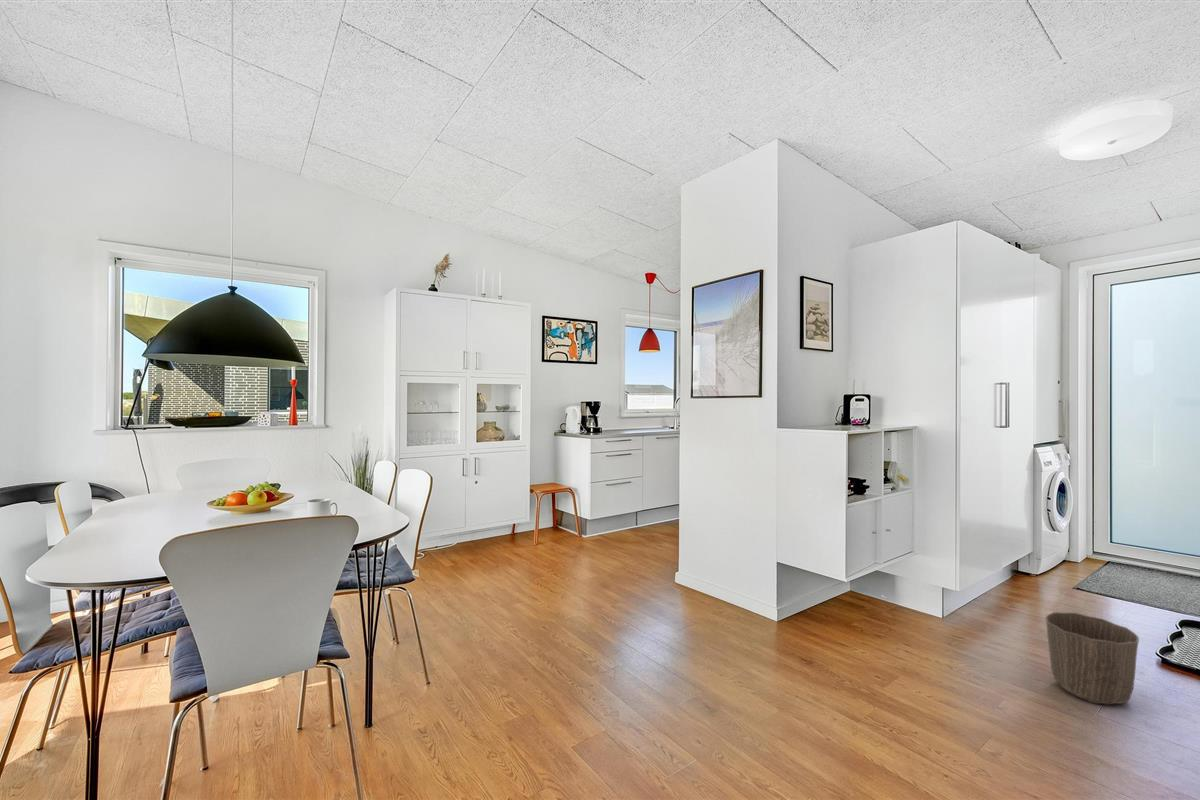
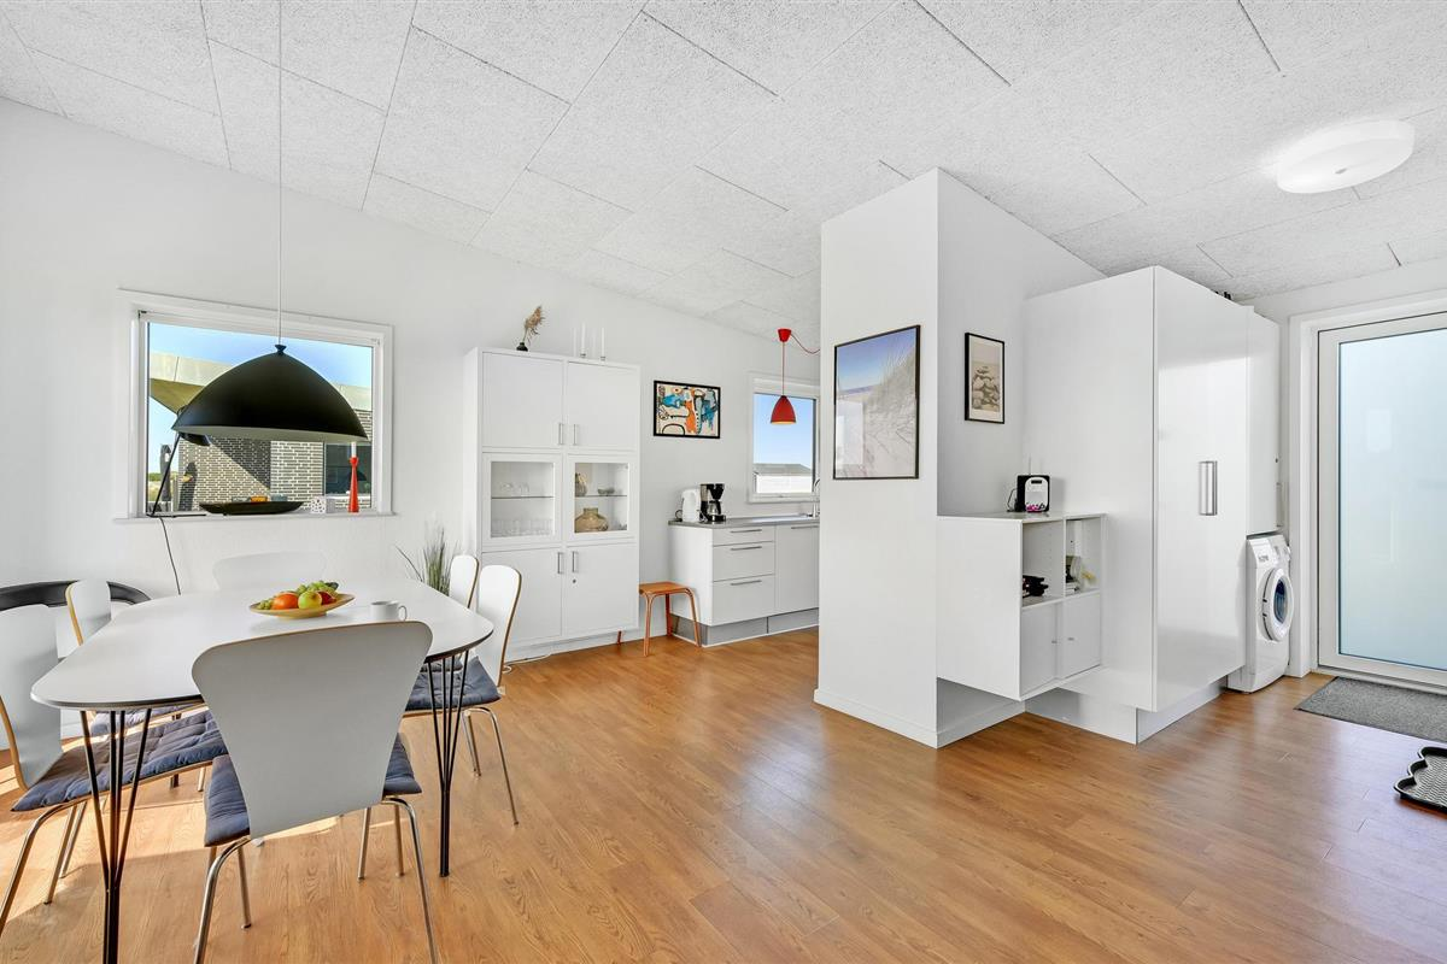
- waste basket [1044,611,1140,706]
